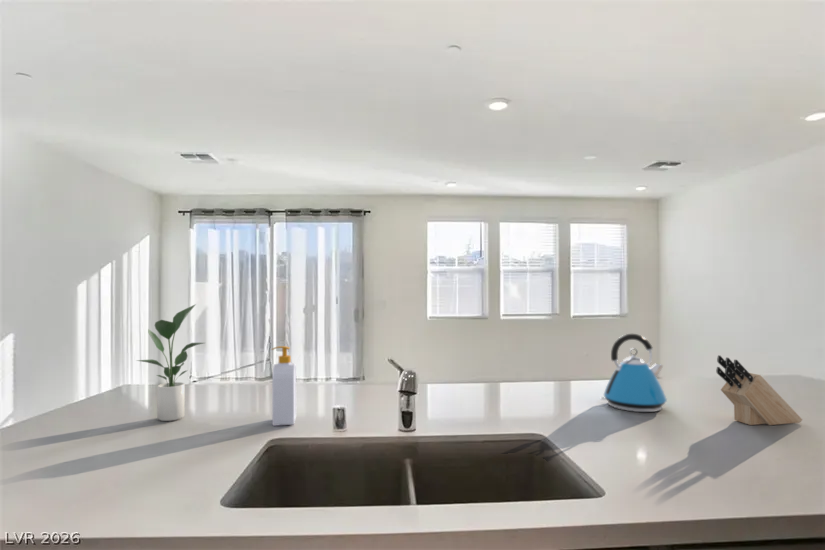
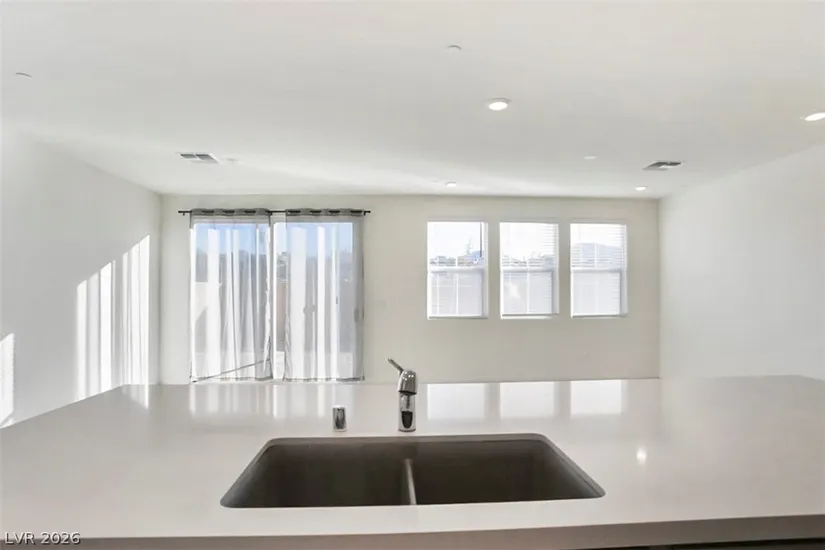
- potted plant [135,303,205,422]
- soap bottle [271,345,297,427]
- knife block [715,354,803,426]
- kettle [600,333,668,413]
